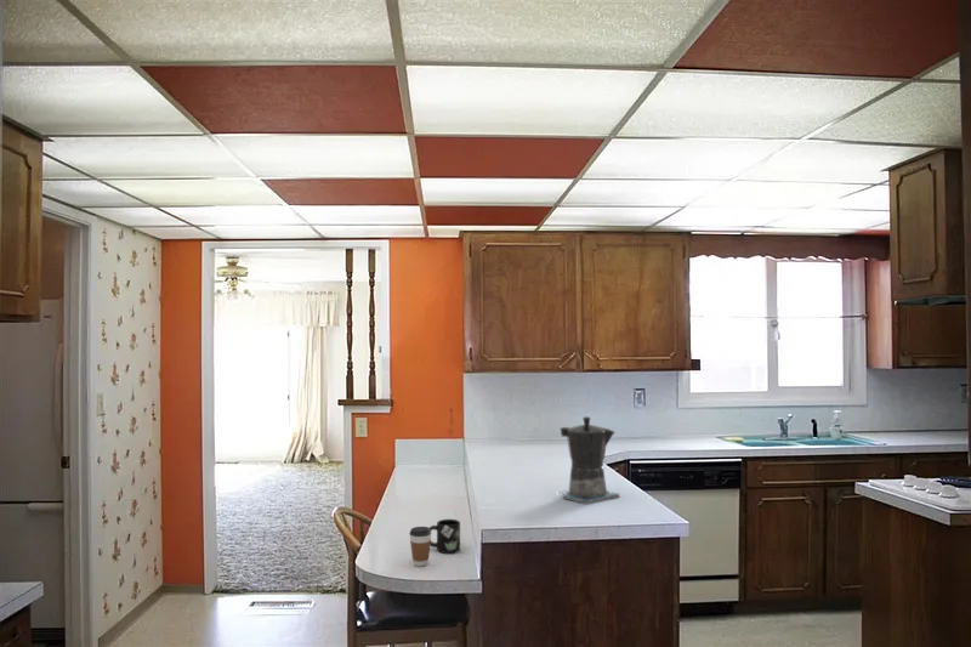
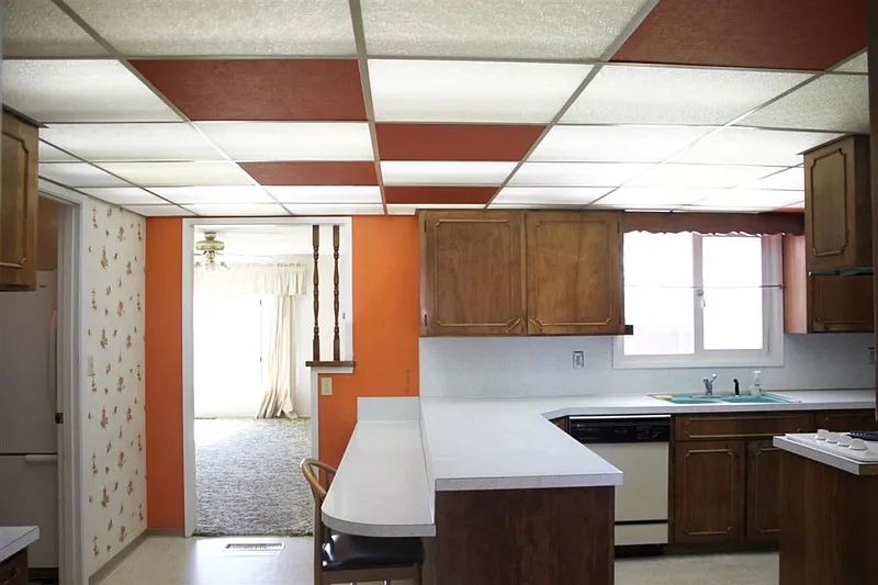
- mug [428,518,461,555]
- coffee maker [560,415,621,506]
- coffee cup [408,526,432,567]
